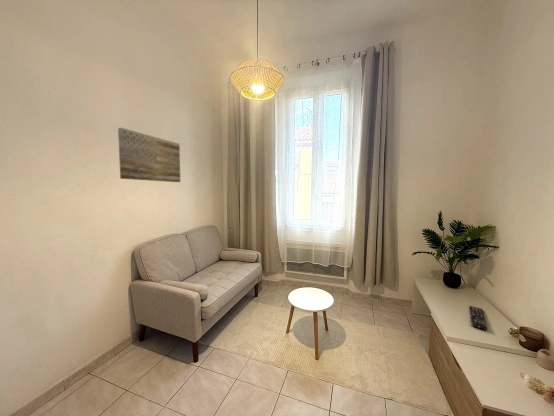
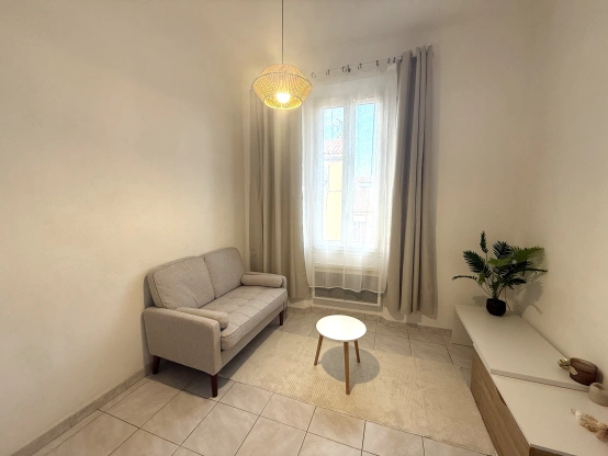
- wall art [117,127,181,183]
- remote control [469,305,488,331]
